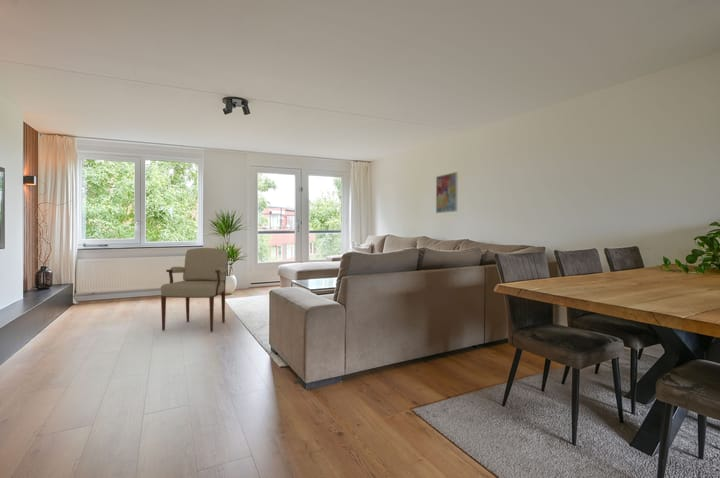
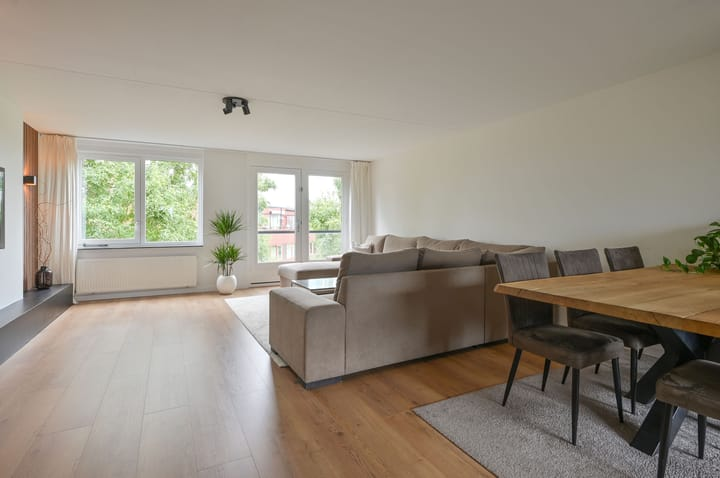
- wall art [435,171,459,214]
- armchair [160,247,229,333]
